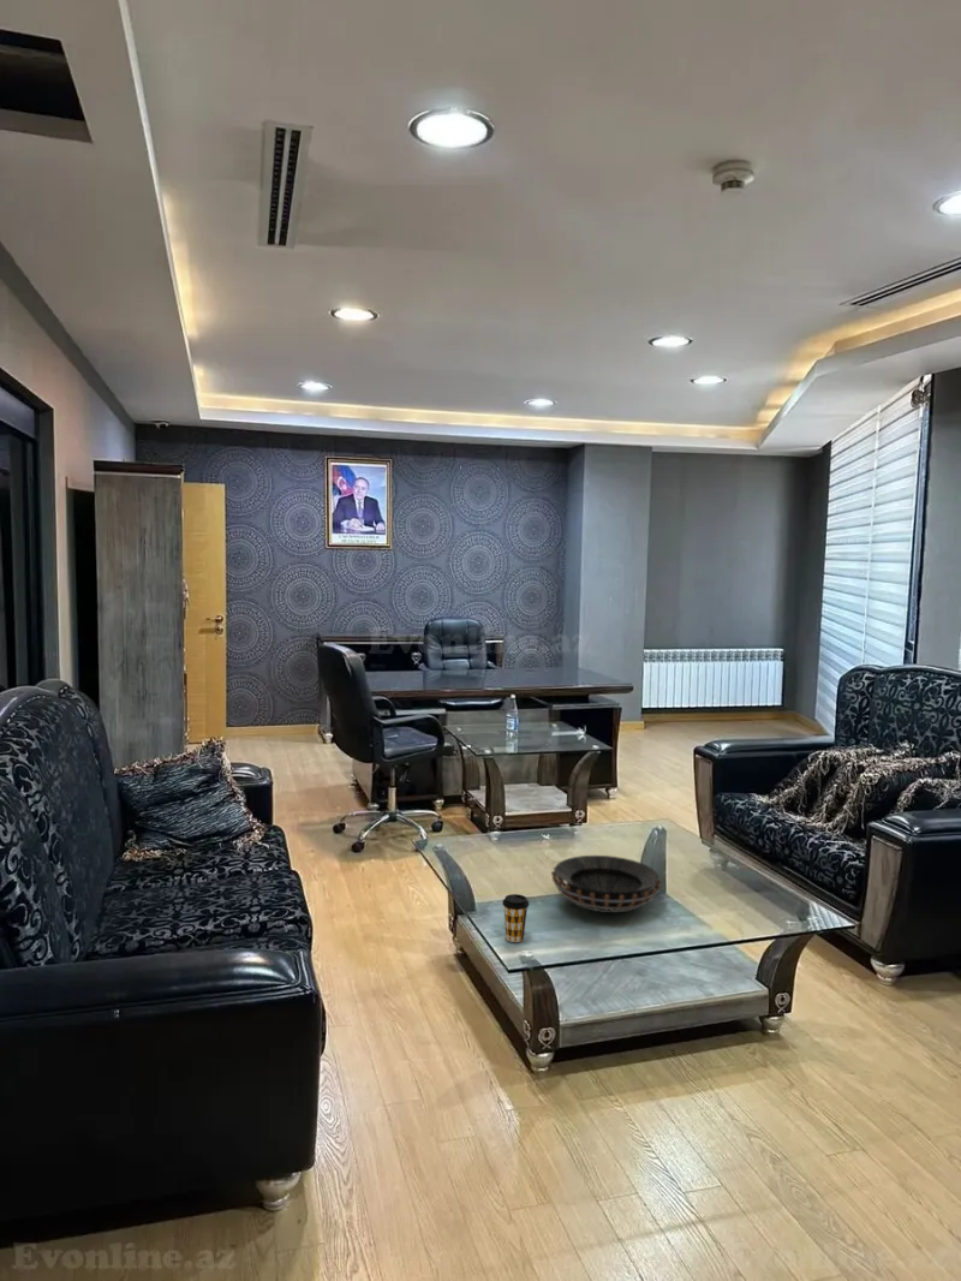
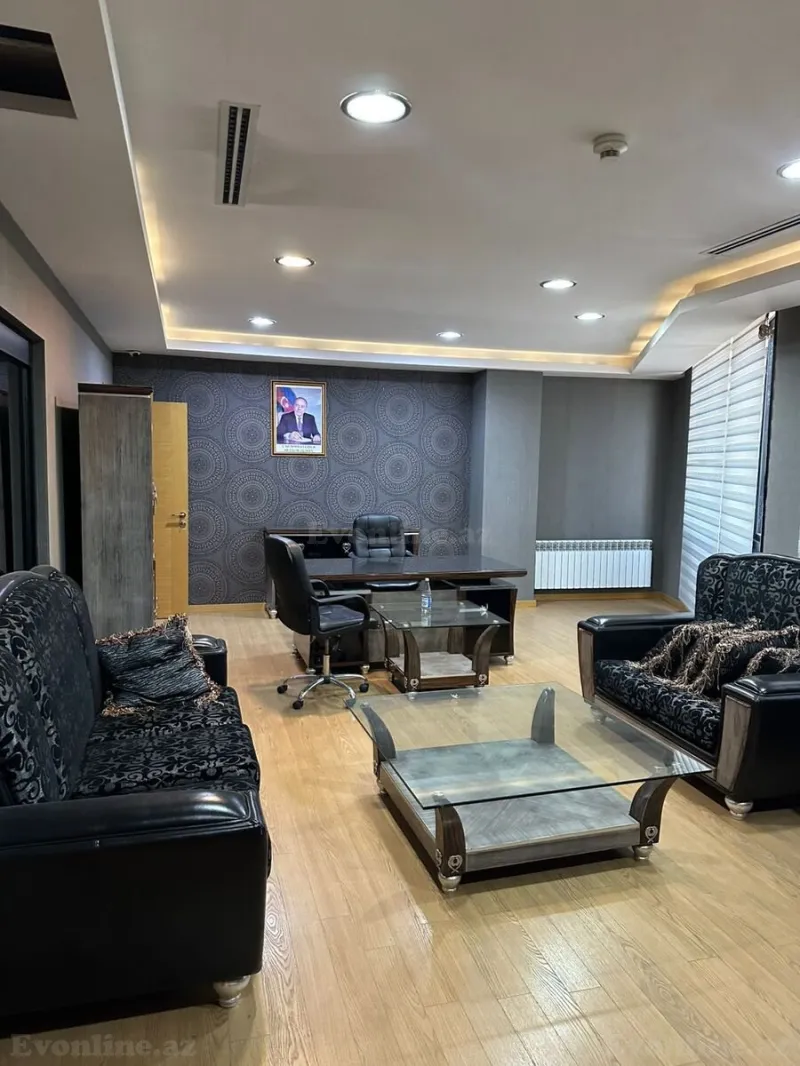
- coffee cup [501,893,530,943]
- decorative bowl [550,854,663,913]
